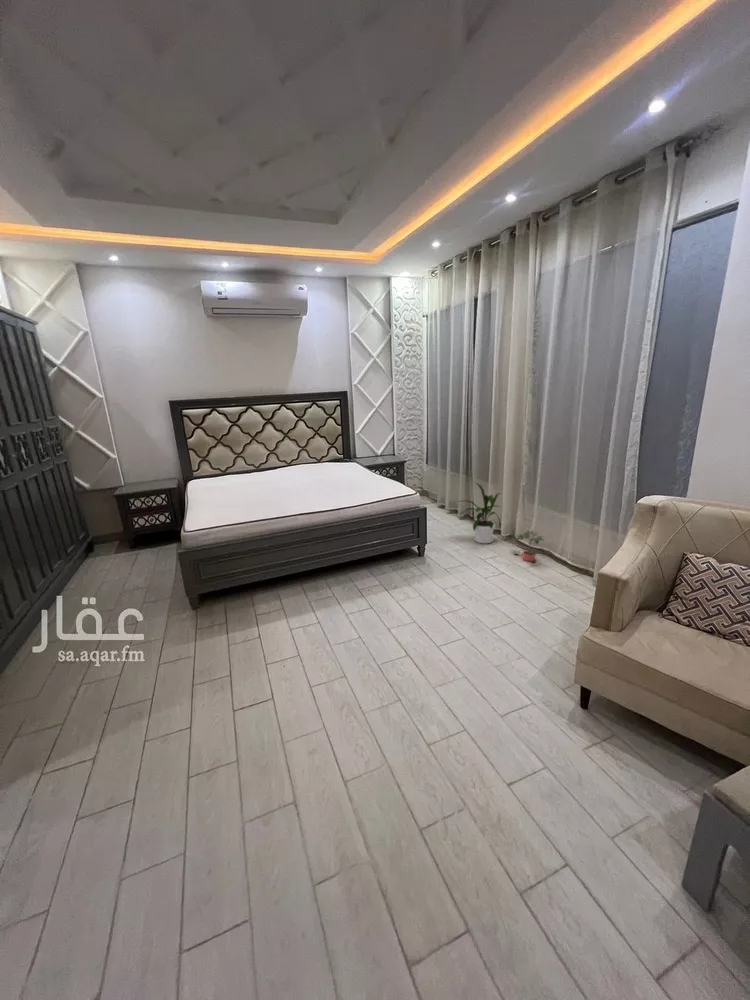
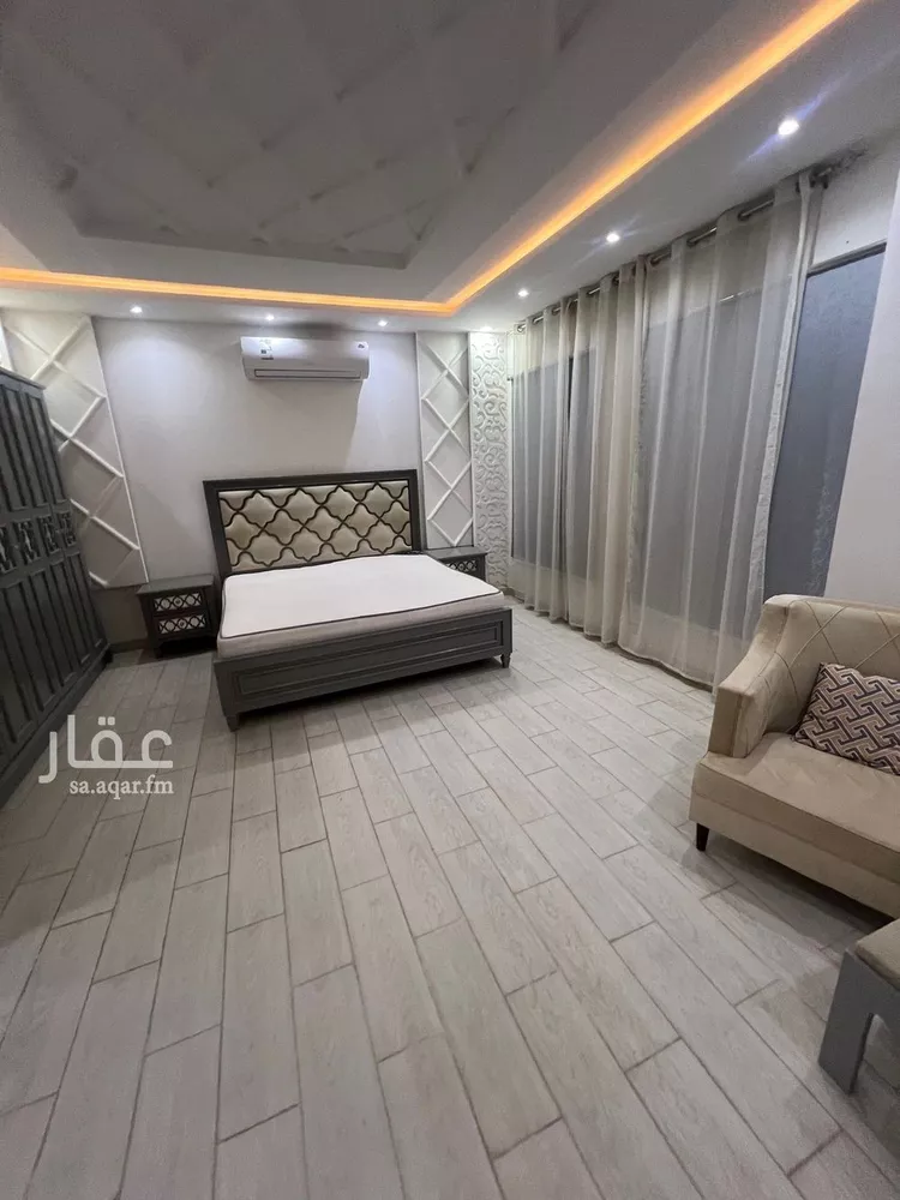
- house plant [451,481,503,545]
- potted plant [510,529,545,564]
